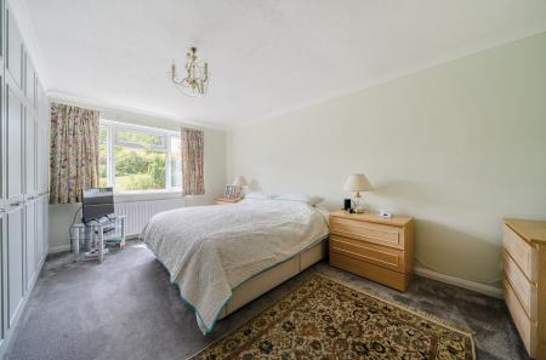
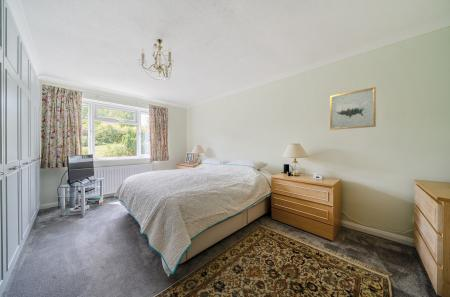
+ wall art [329,86,377,131]
